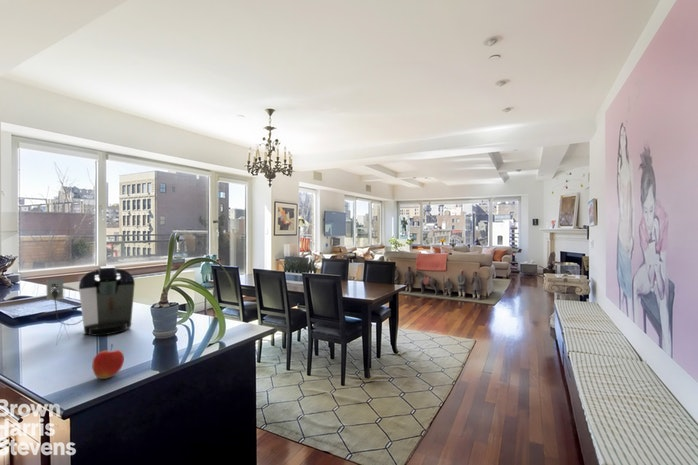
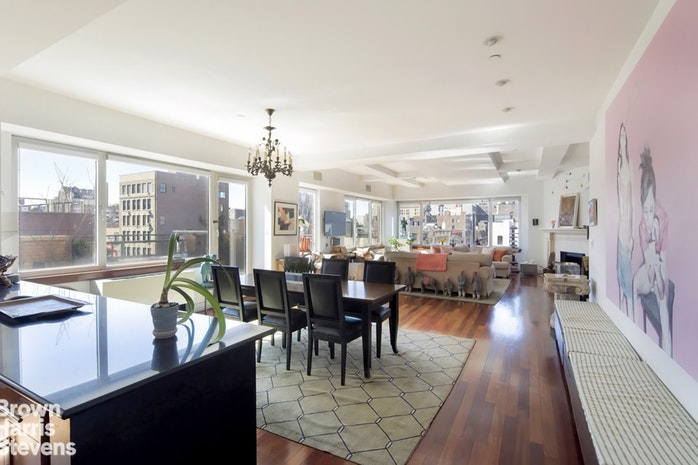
- apple [91,344,125,380]
- coffee maker [46,265,136,337]
